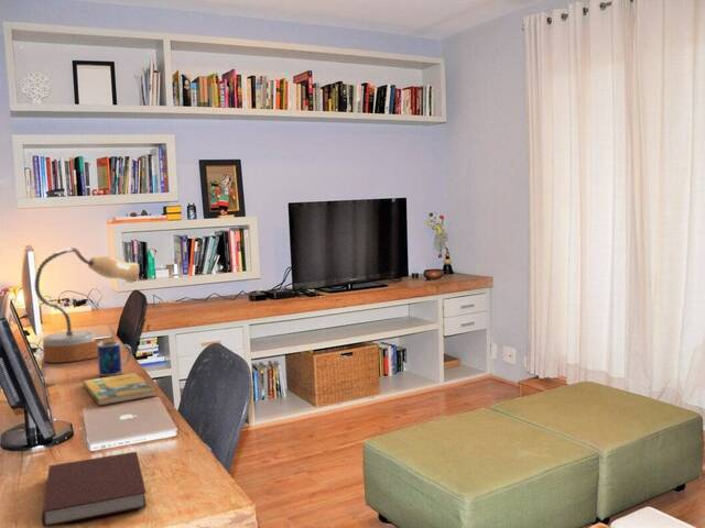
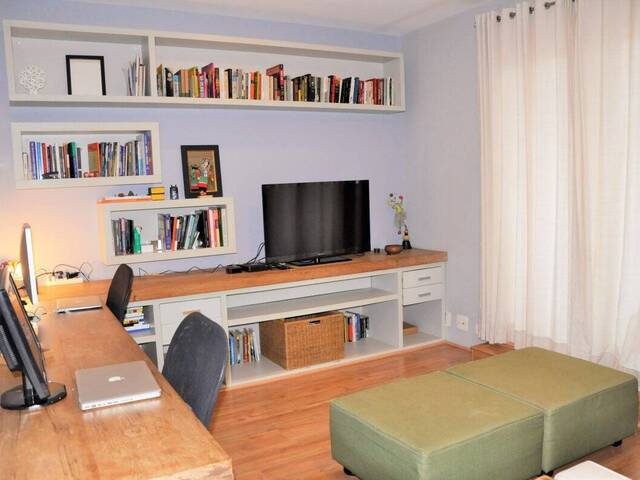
- booklet [82,372,158,406]
- table lamp [33,246,140,363]
- mug [97,340,133,377]
- notebook [41,451,148,528]
